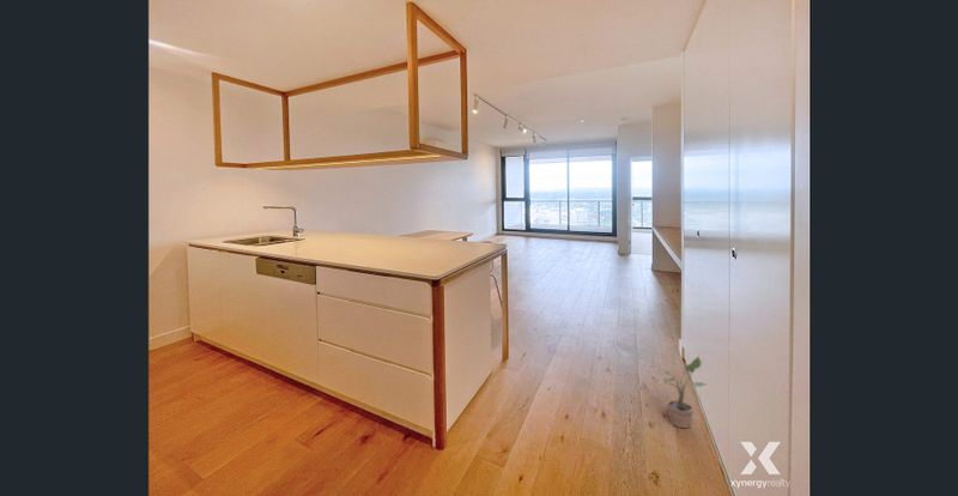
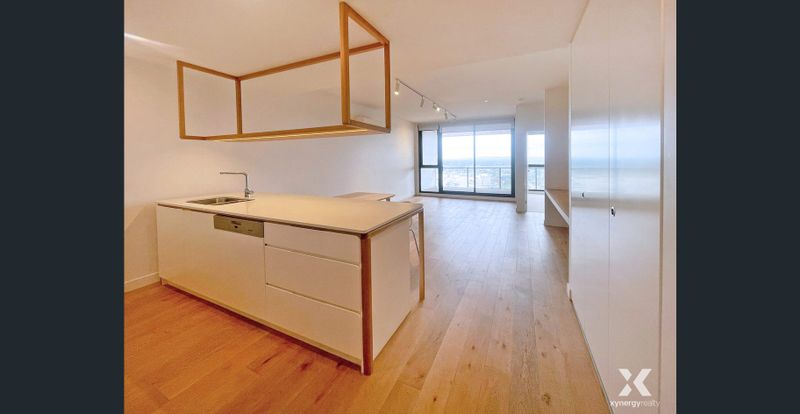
- potted plant [660,356,707,429]
